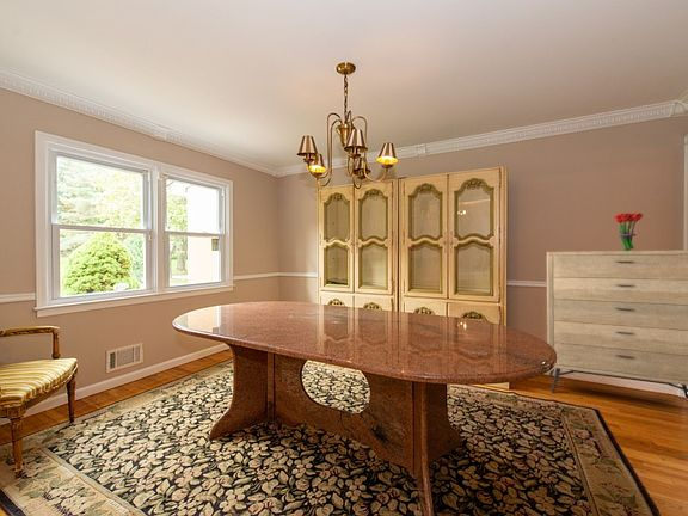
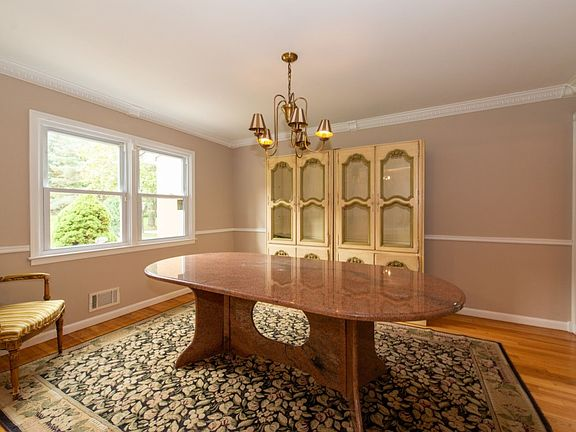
- bouquet [613,211,644,251]
- dresser [546,250,688,400]
